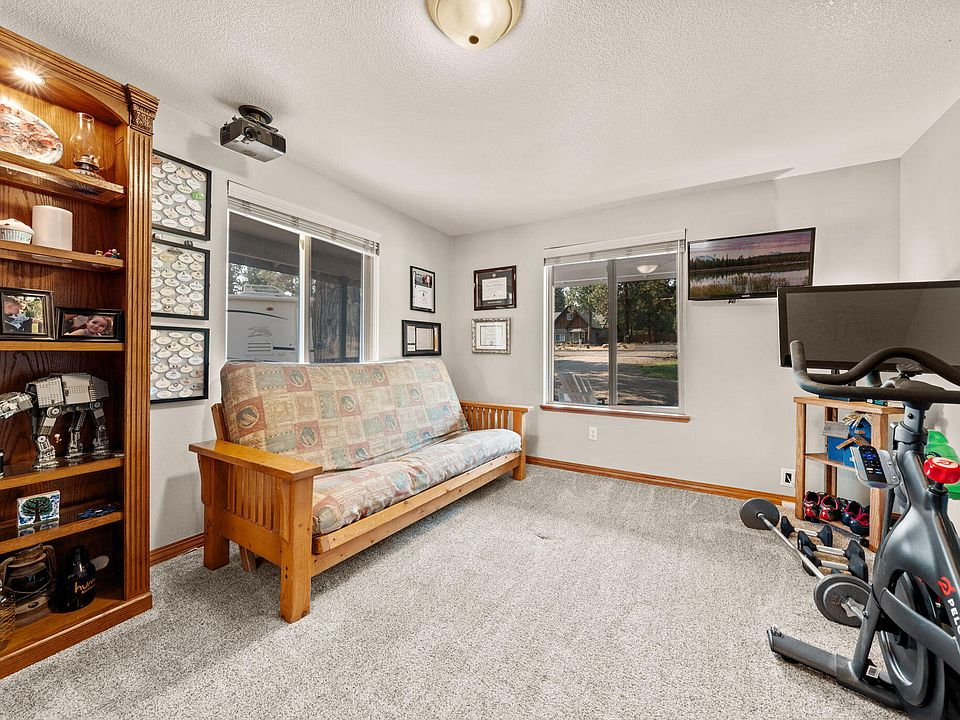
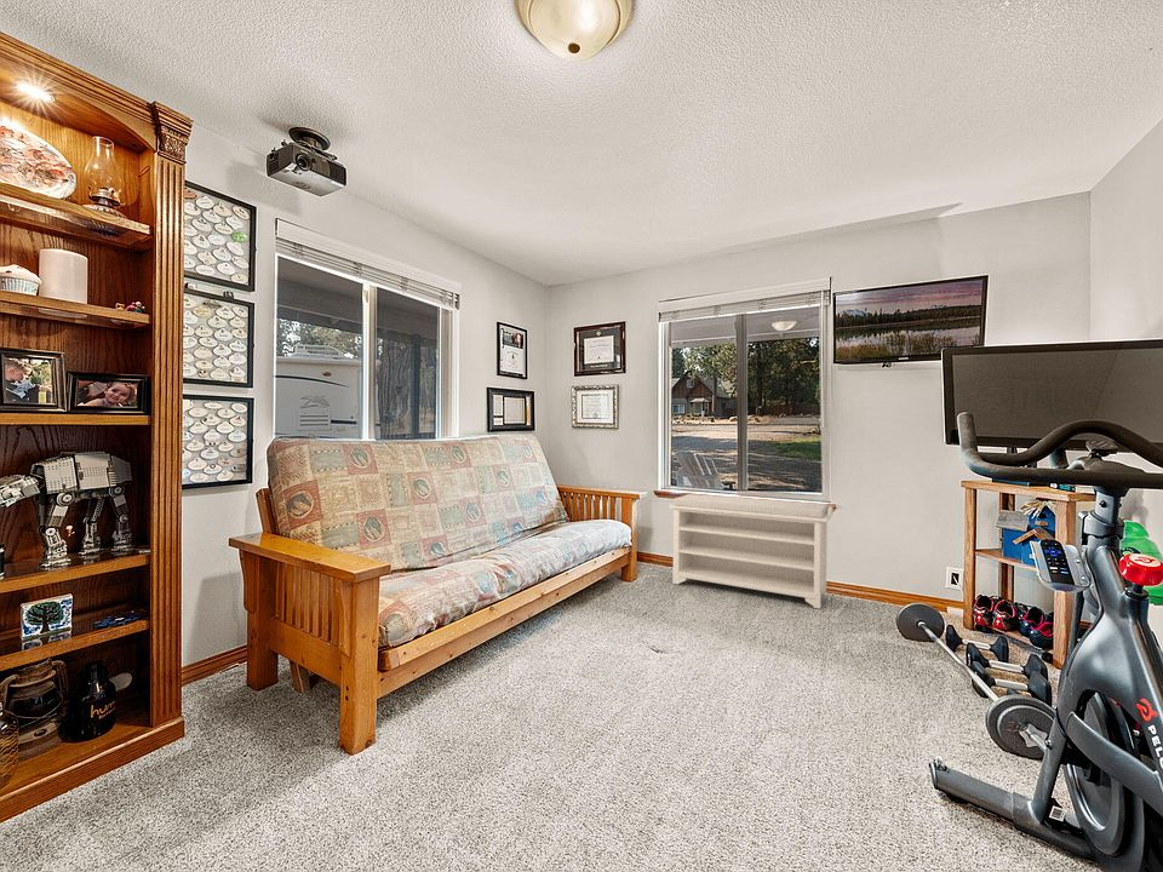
+ bench [668,493,835,610]
